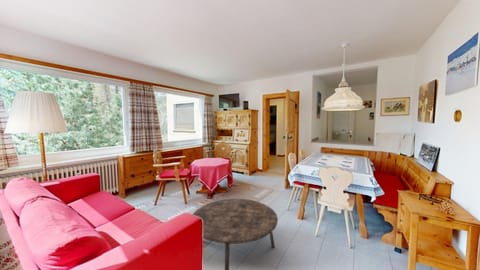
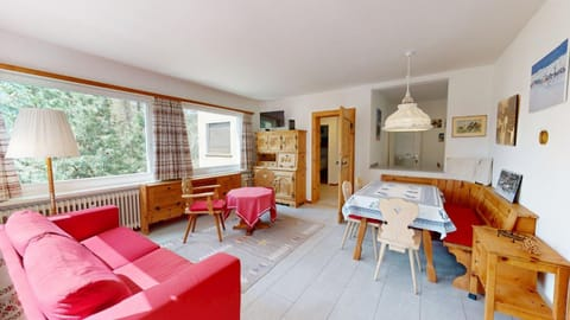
- coffee table [192,198,279,270]
